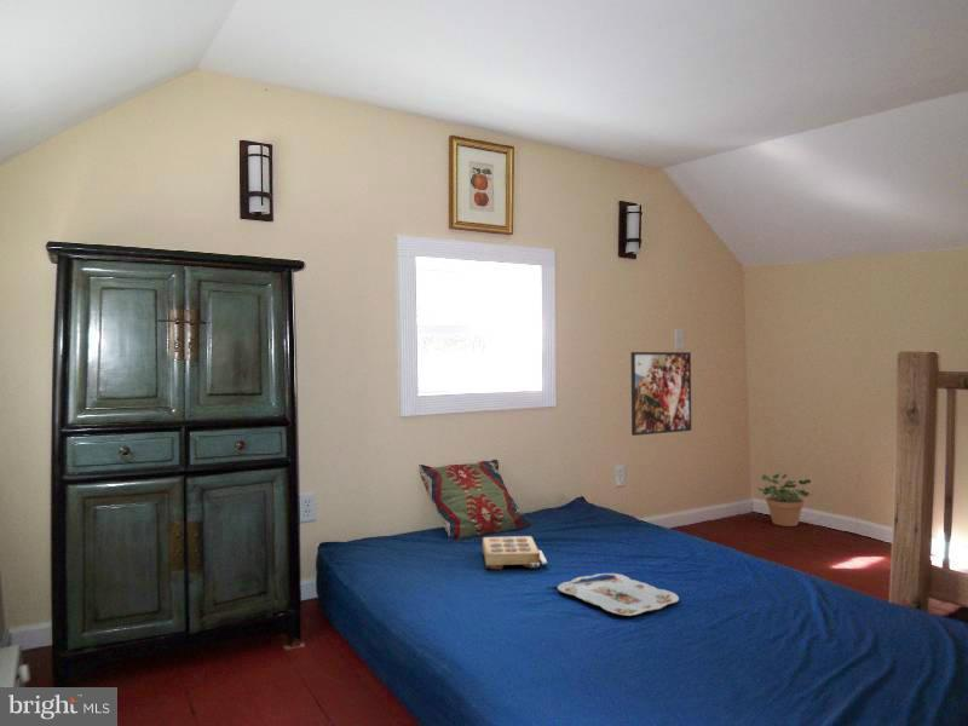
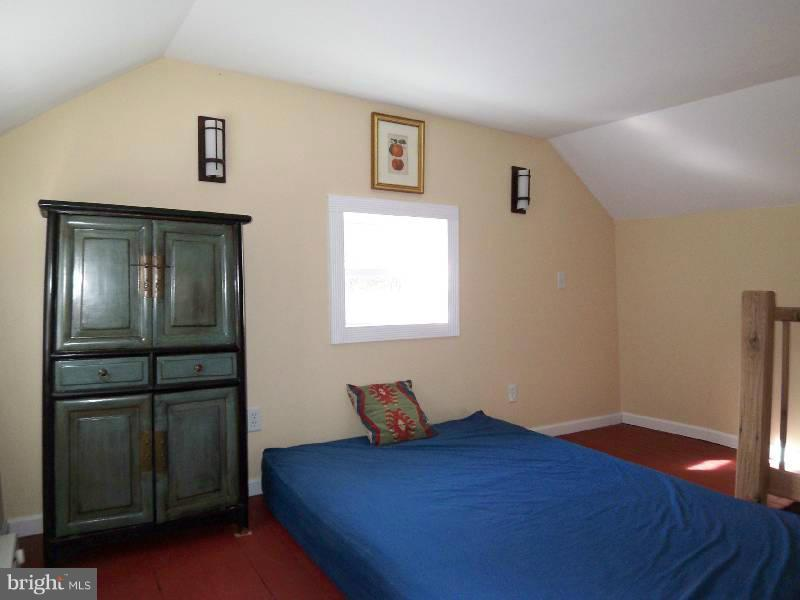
- potted plant [756,473,813,528]
- serving tray [557,572,680,617]
- book [482,535,548,571]
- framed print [629,351,692,437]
